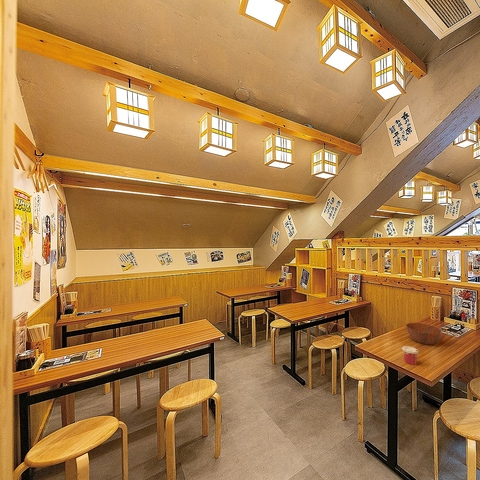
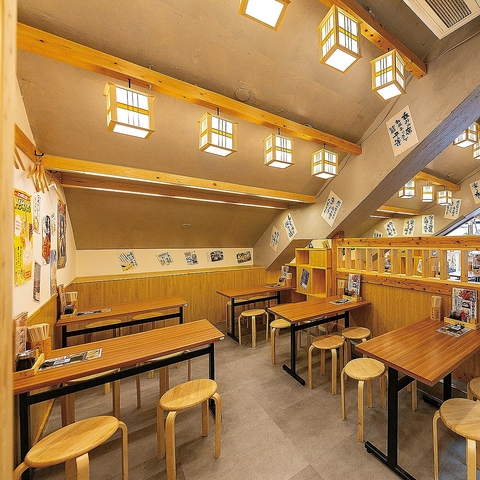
- bowl [405,322,443,346]
- cup [401,345,420,366]
